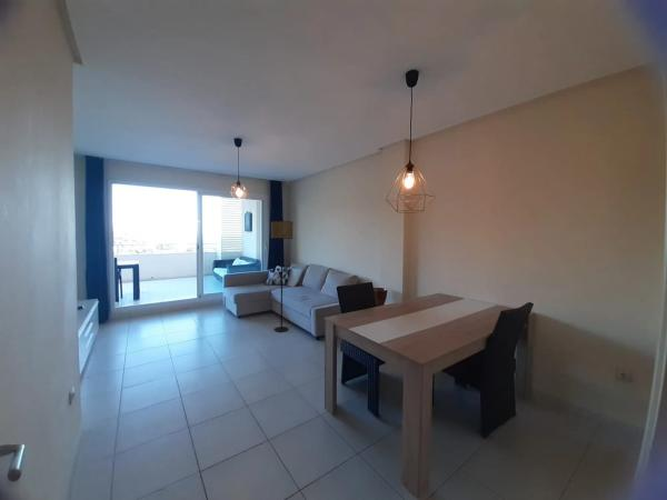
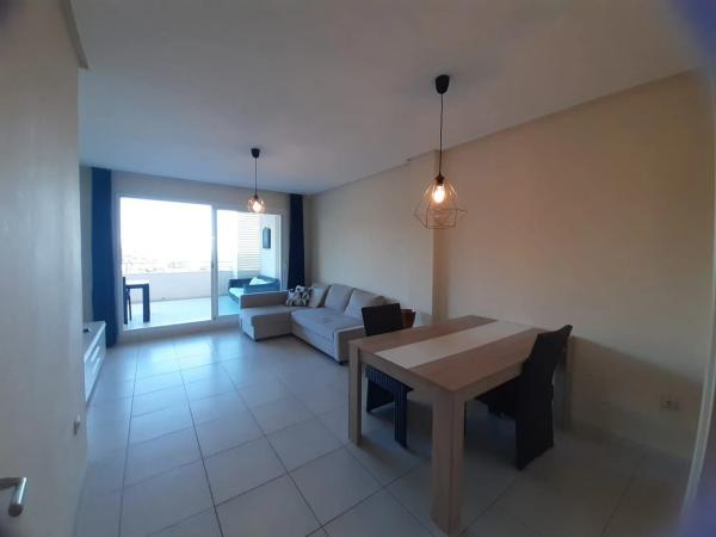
- floor lamp [270,220,293,333]
